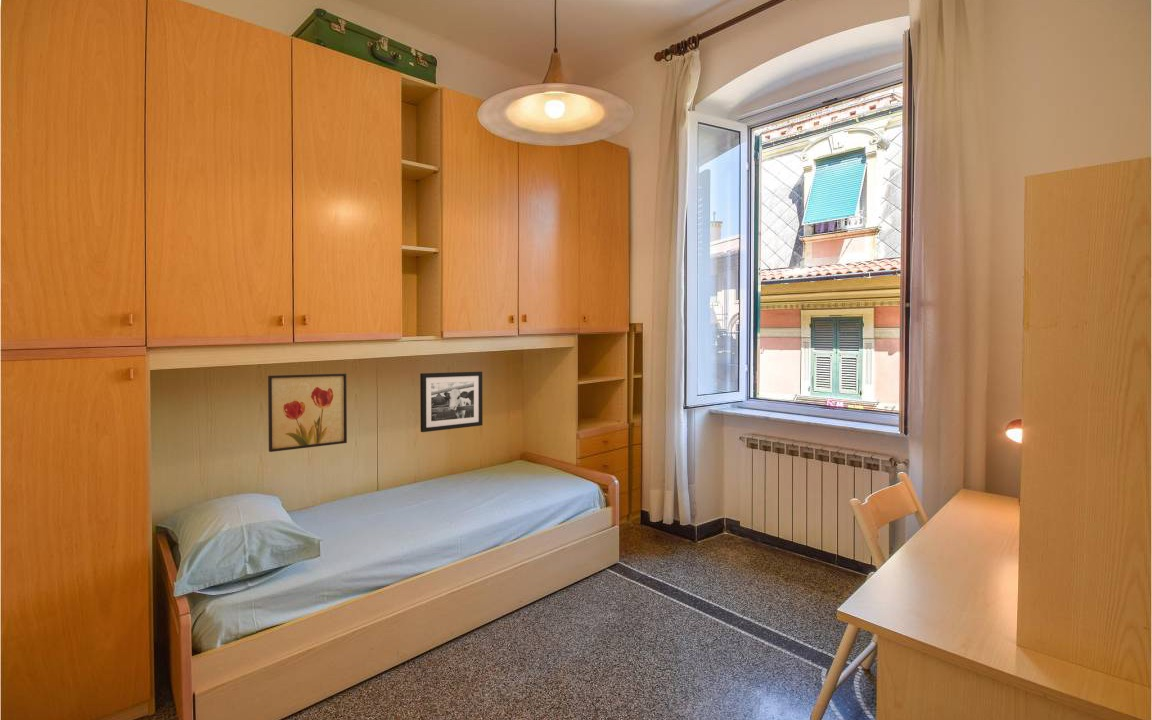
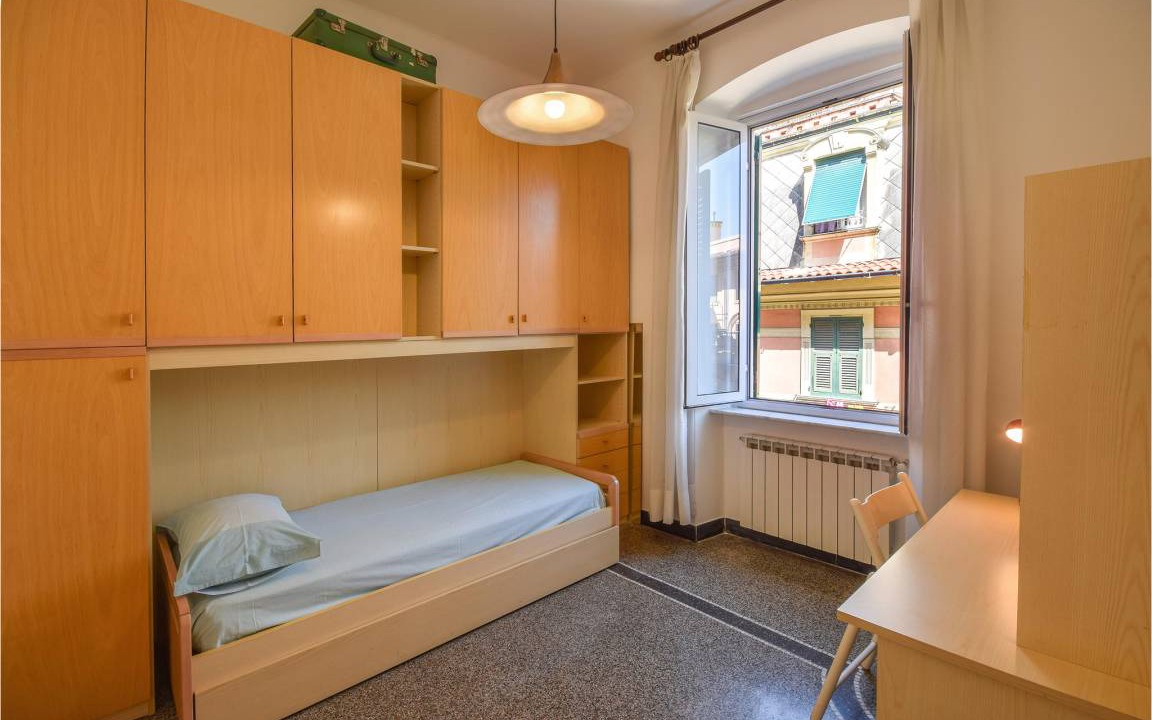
- picture frame [419,371,484,433]
- wall art [267,373,348,453]
